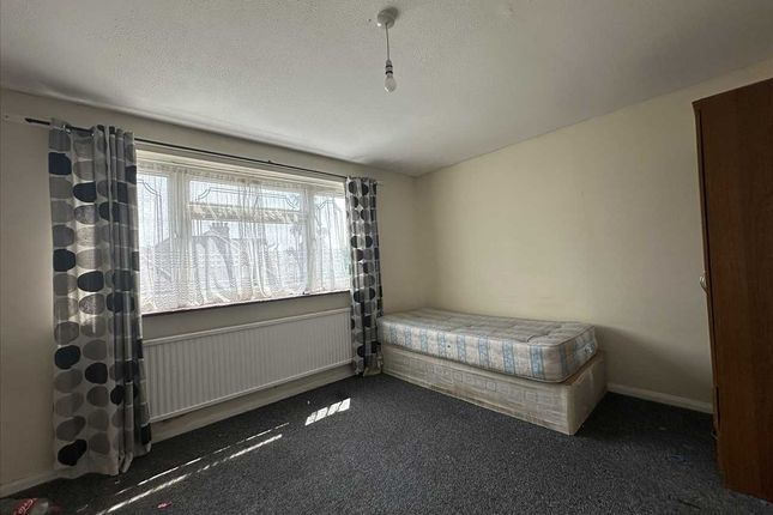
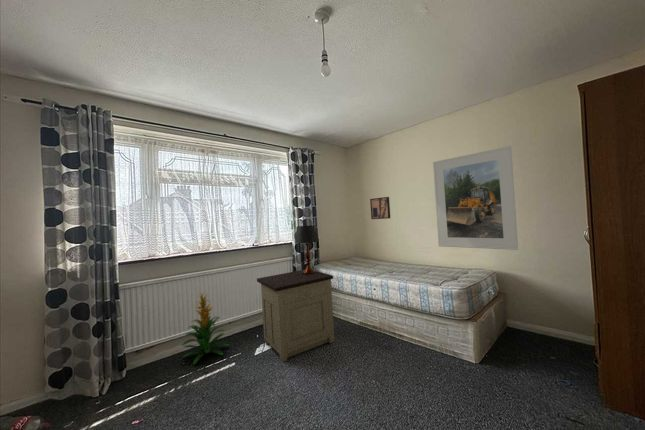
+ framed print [432,145,519,251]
+ indoor plant [181,291,230,365]
+ wall art [369,196,391,220]
+ nightstand [256,269,335,363]
+ table lamp [294,224,320,275]
